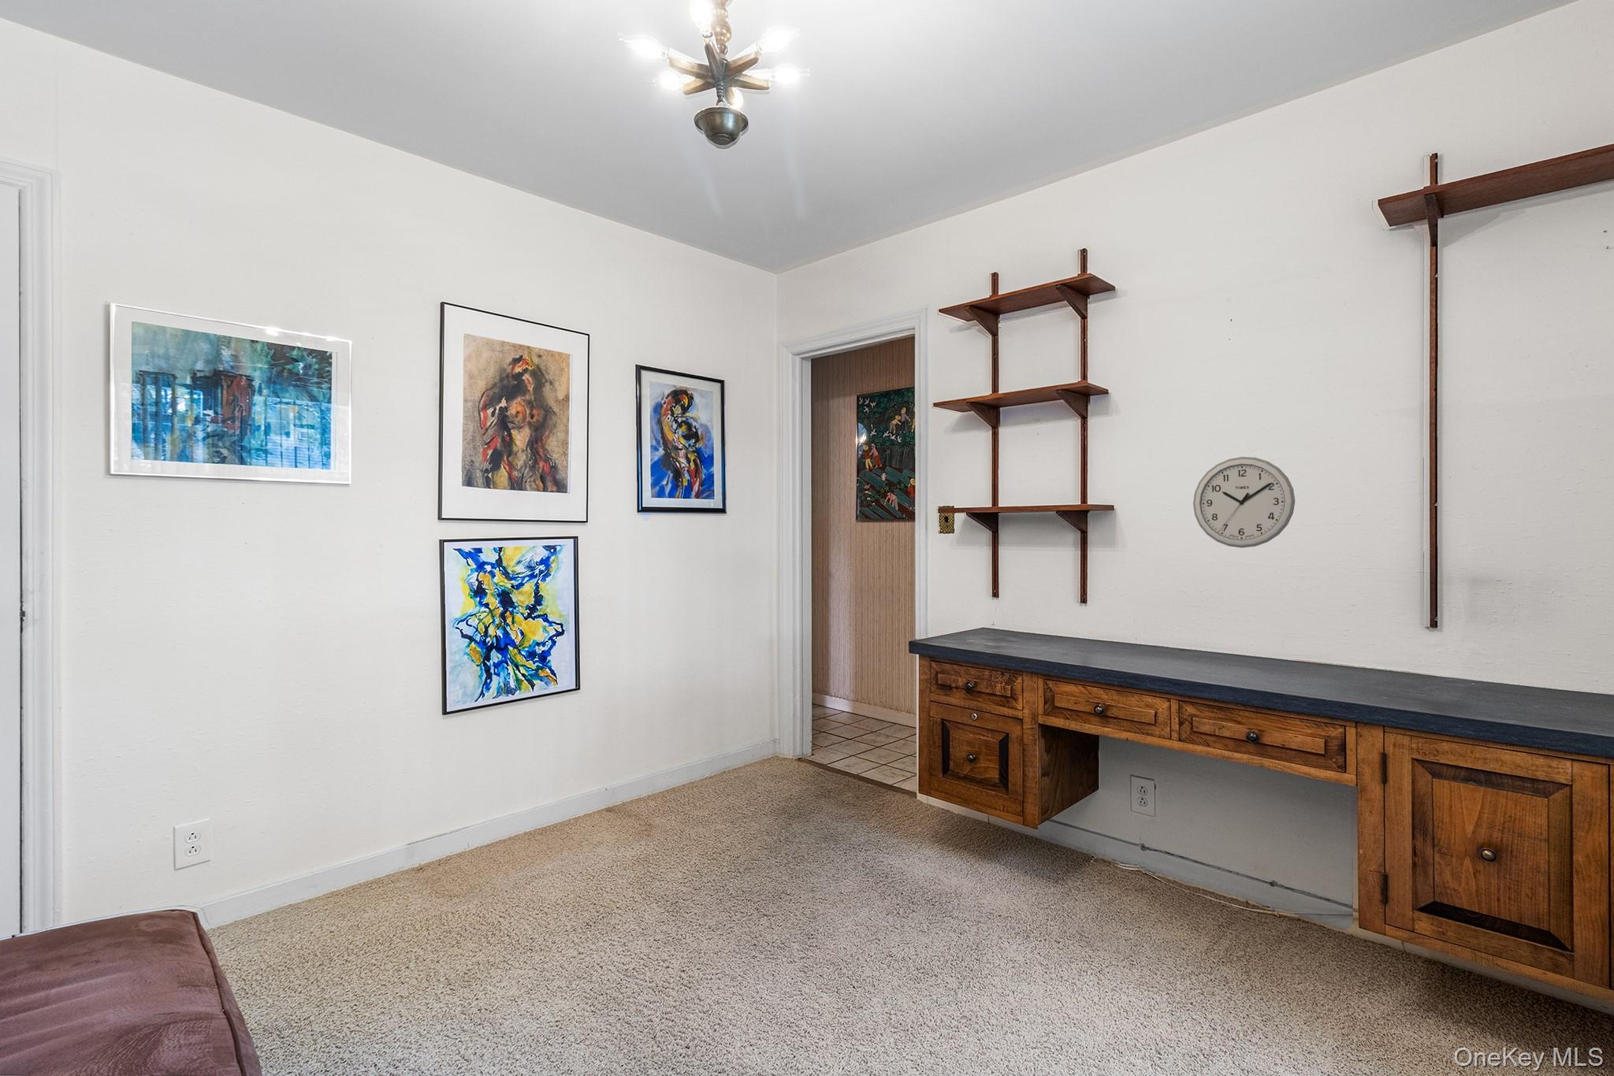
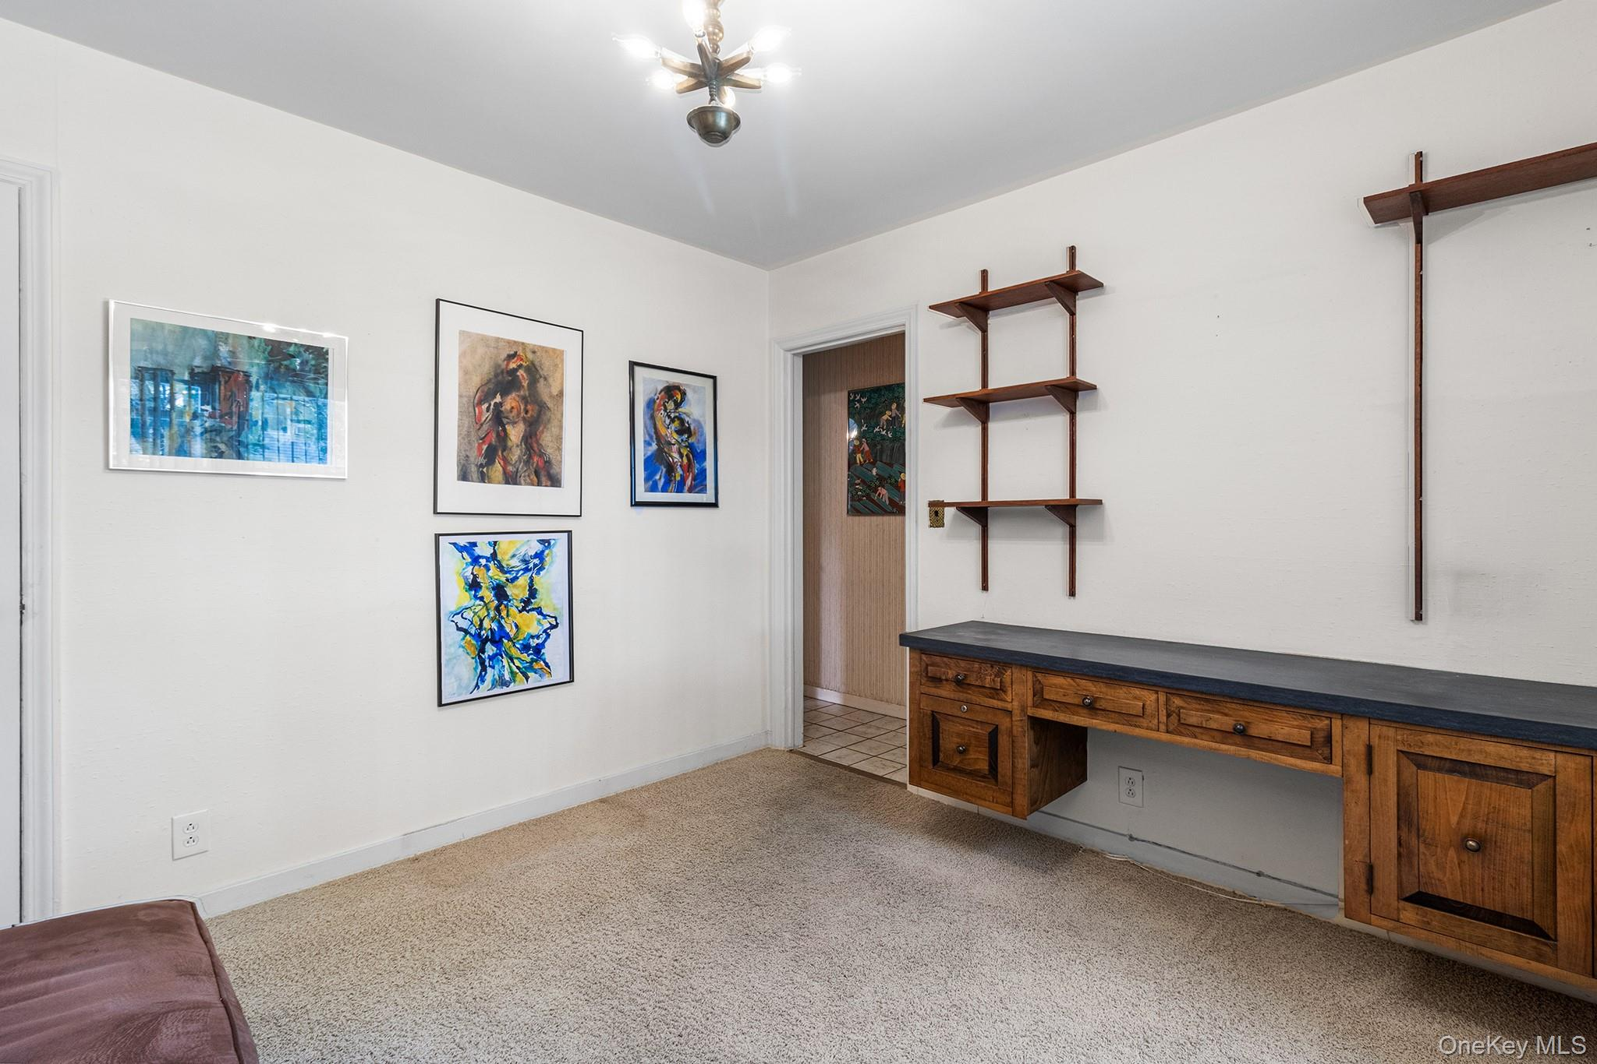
- wall clock [1192,456,1296,549]
